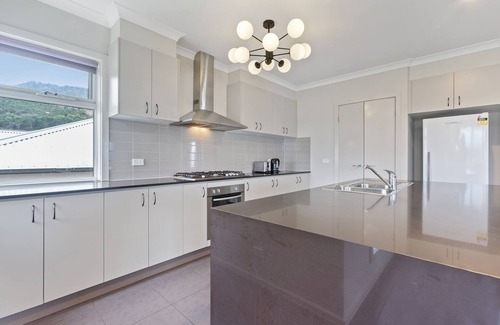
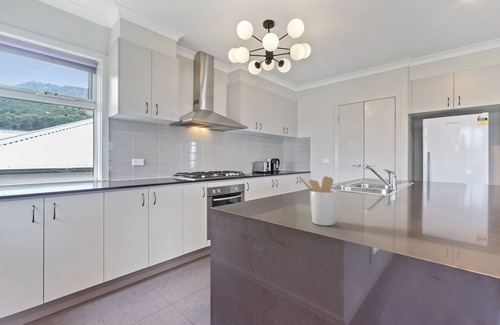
+ utensil holder [298,175,338,227]
